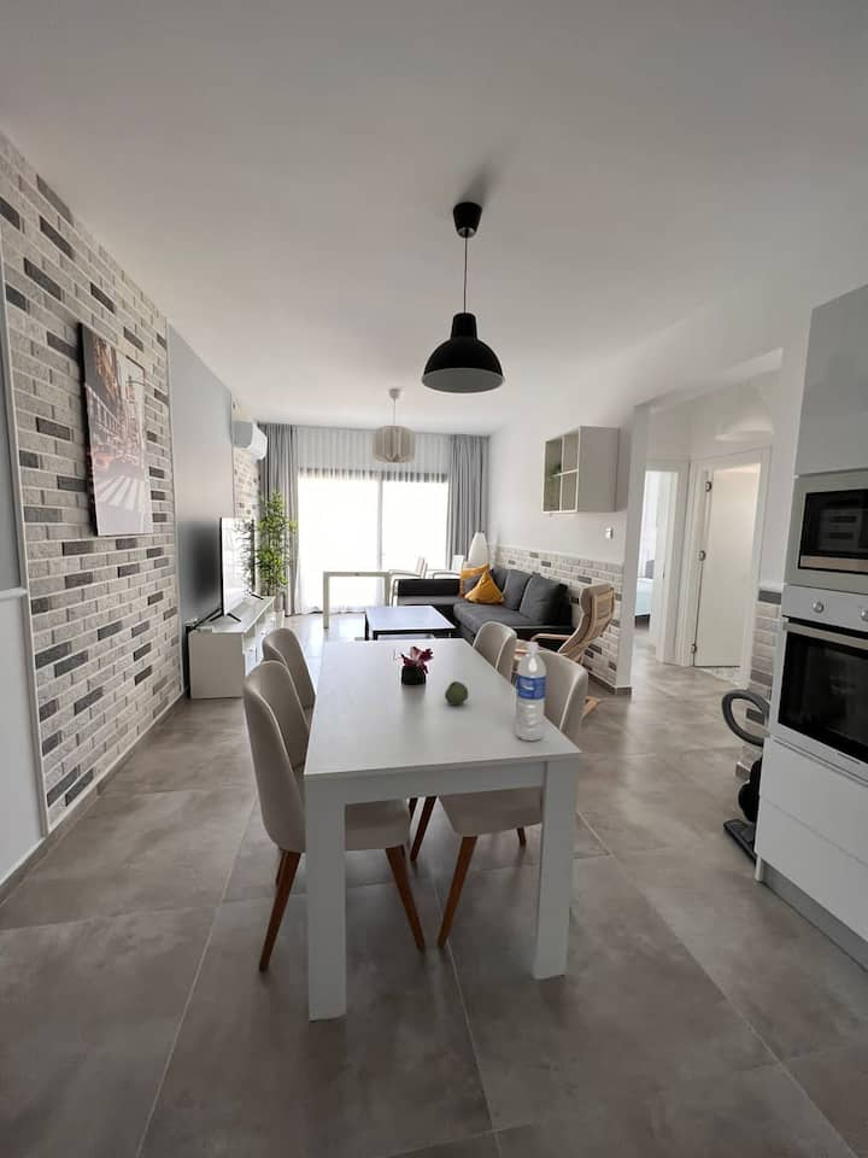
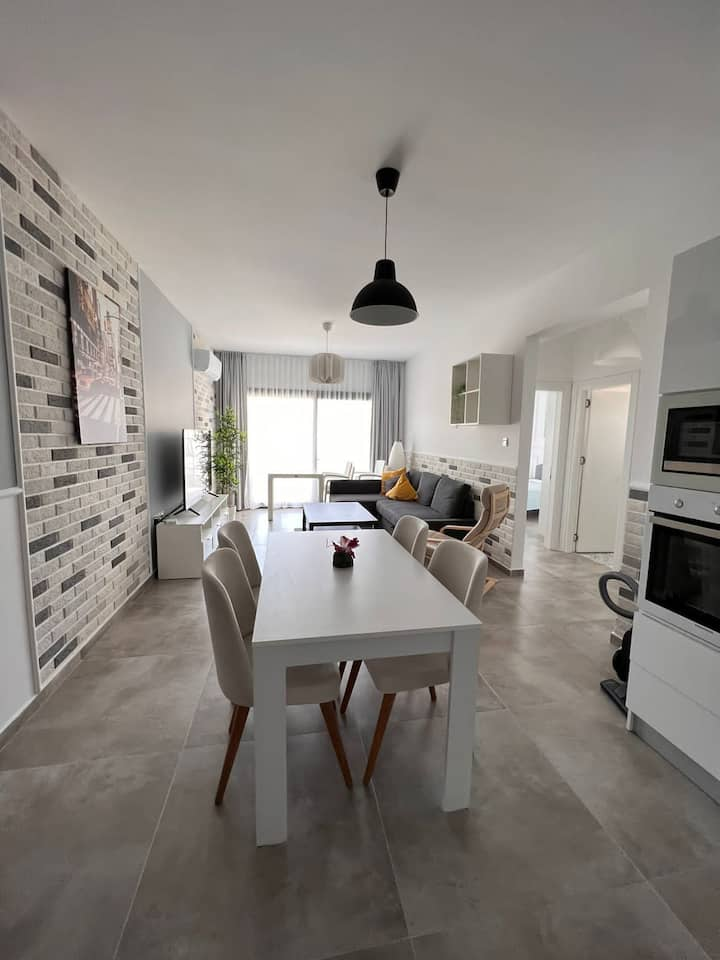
- fruit [444,680,469,707]
- water bottle [514,641,547,742]
